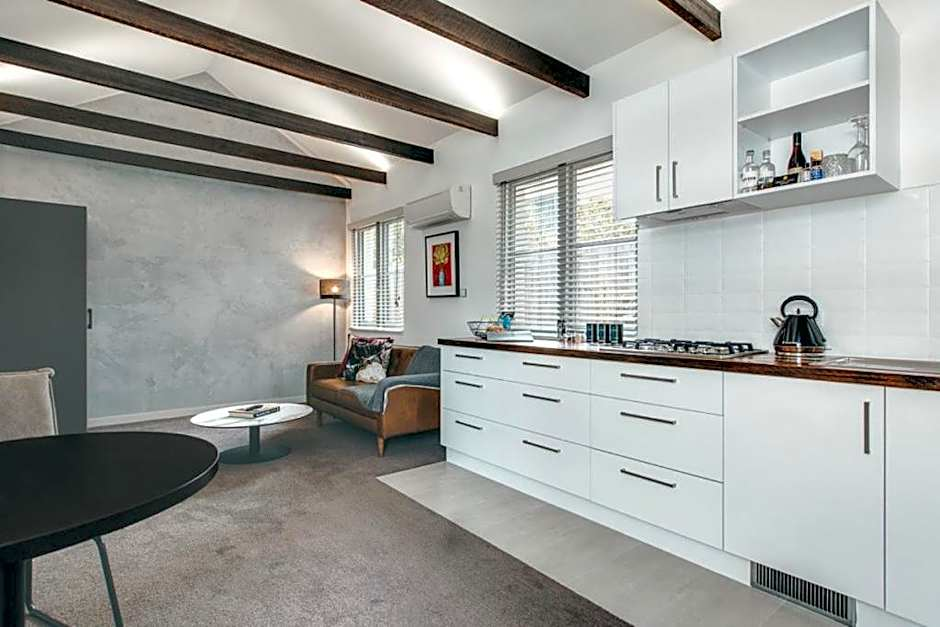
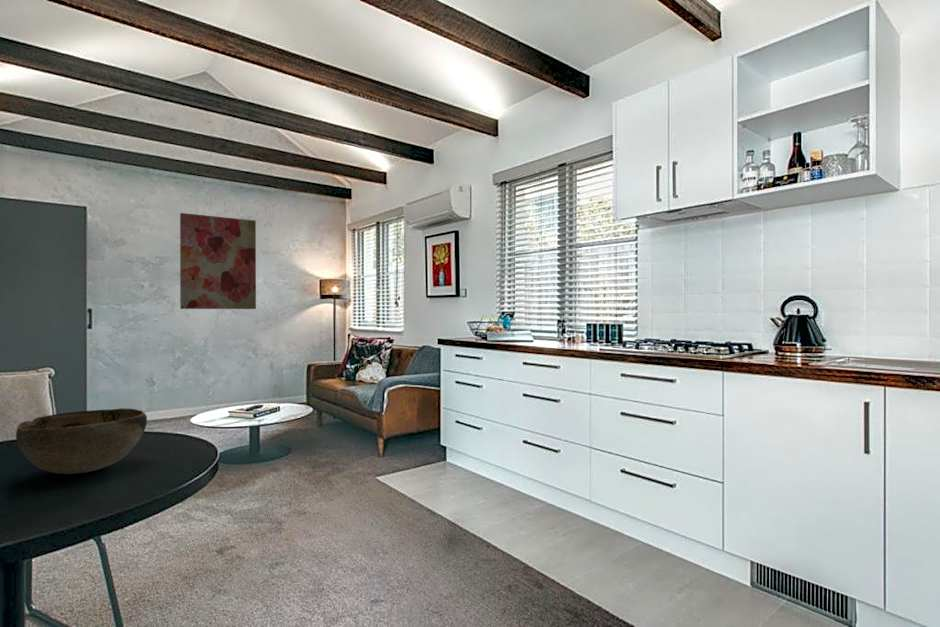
+ wall art [179,212,257,310]
+ decorative bowl [15,407,148,475]
